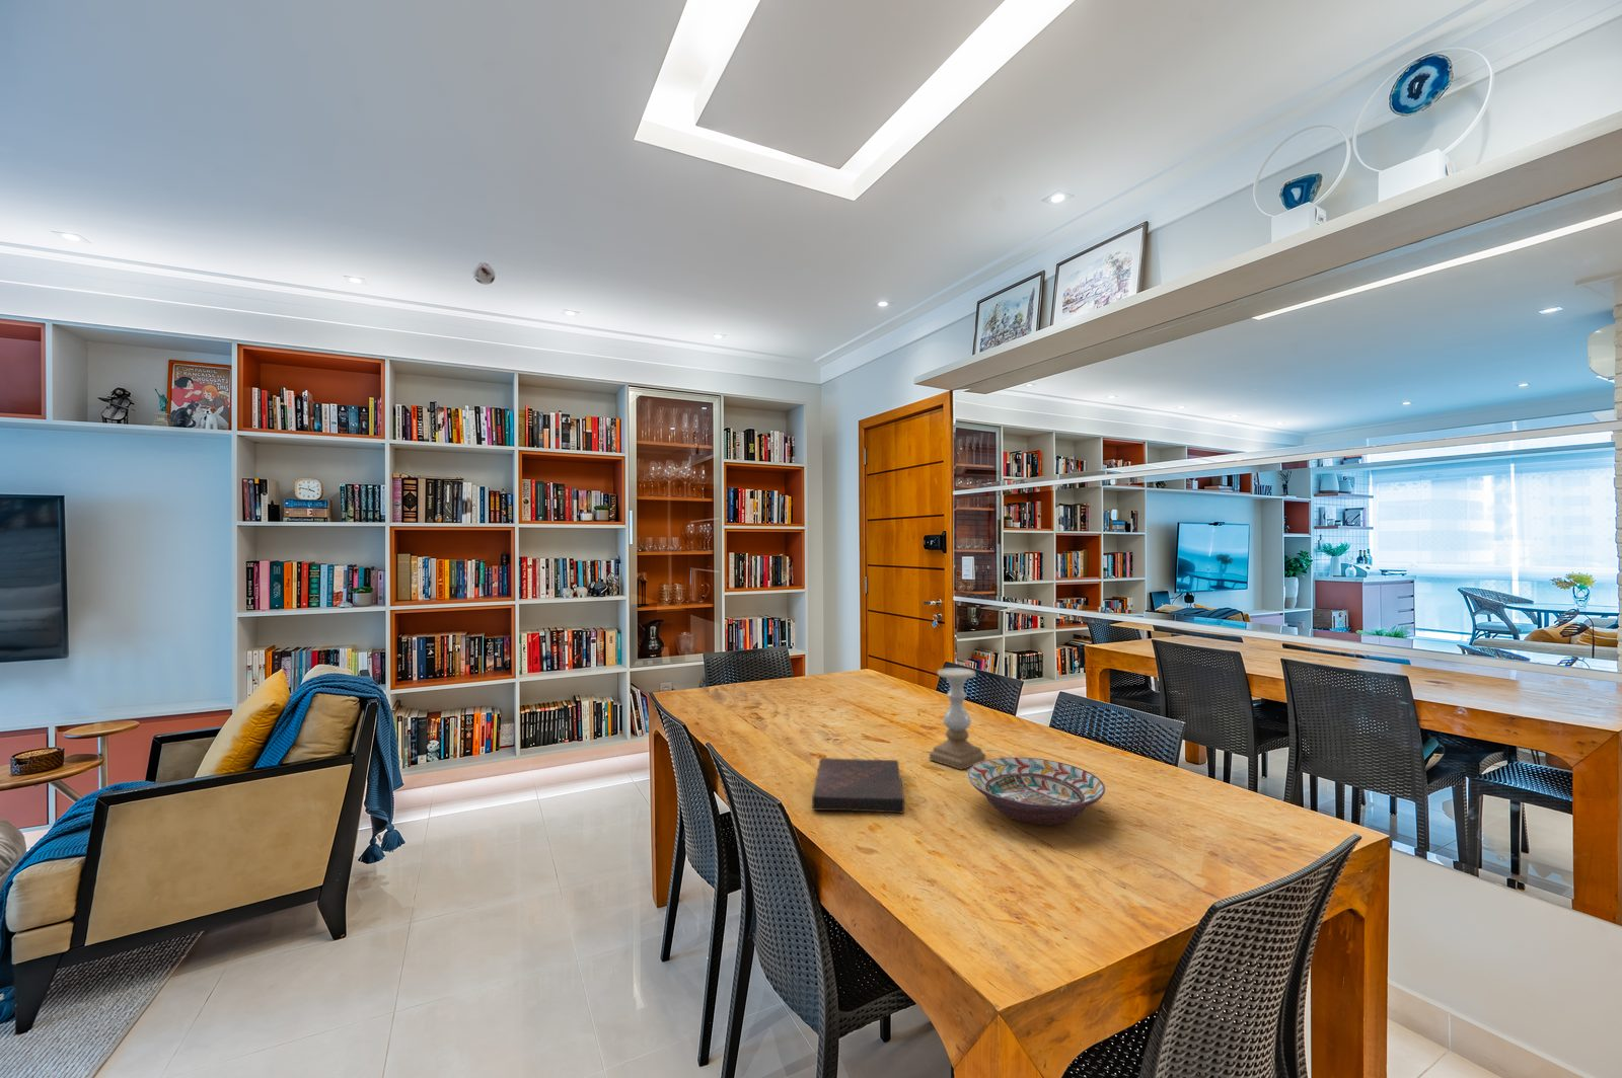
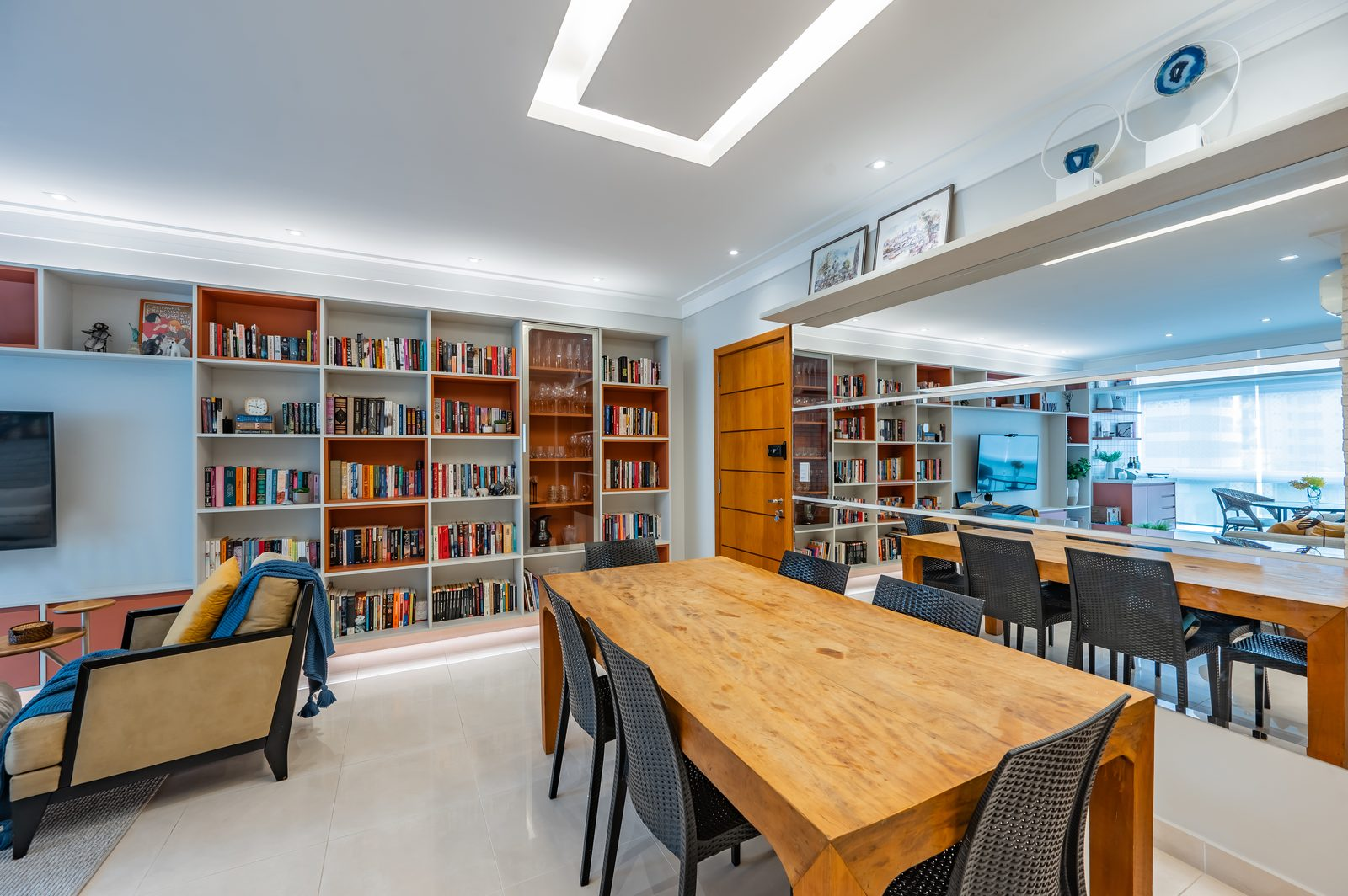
- smoke detector [472,261,497,285]
- book [811,757,905,813]
- candle holder [929,667,987,771]
- decorative bowl [966,757,1106,825]
